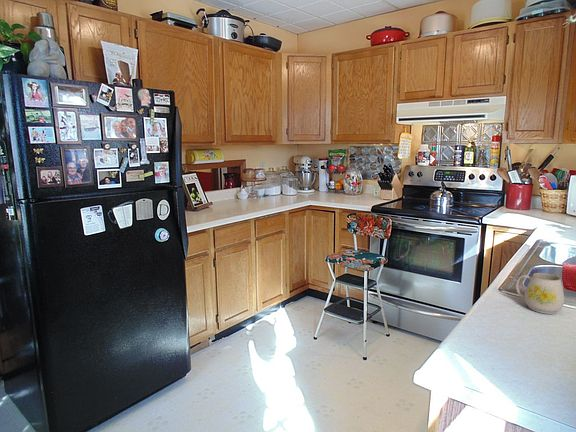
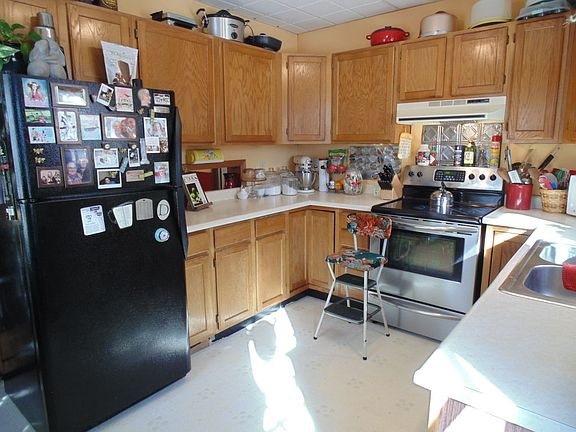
- mug [515,272,565,315]
